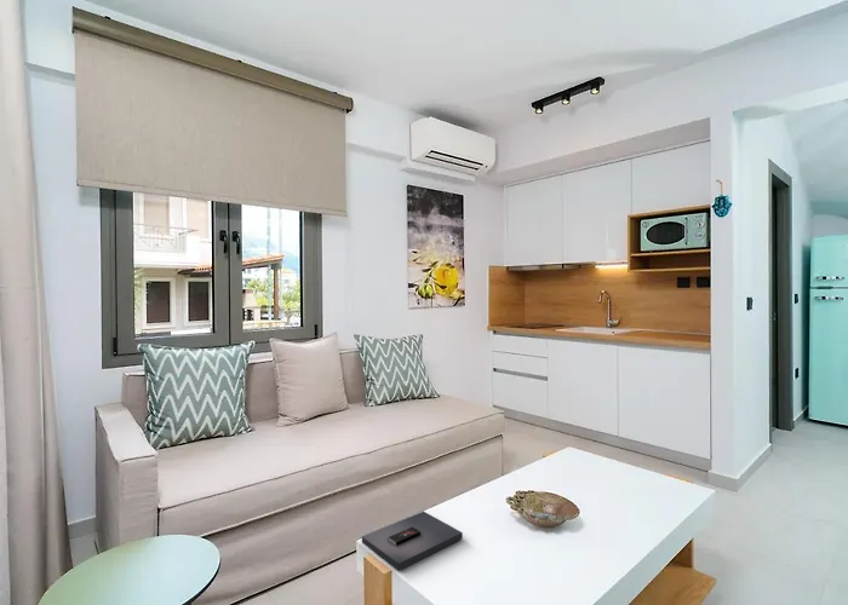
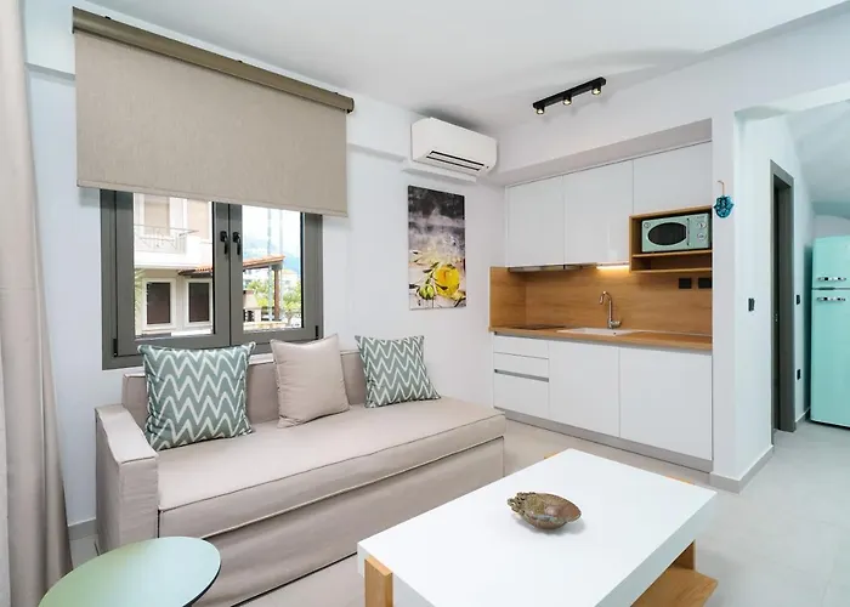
- book [361,511,464,571]
